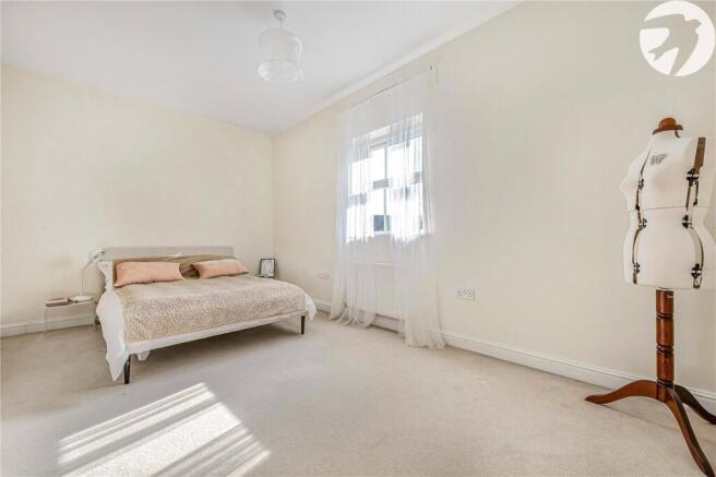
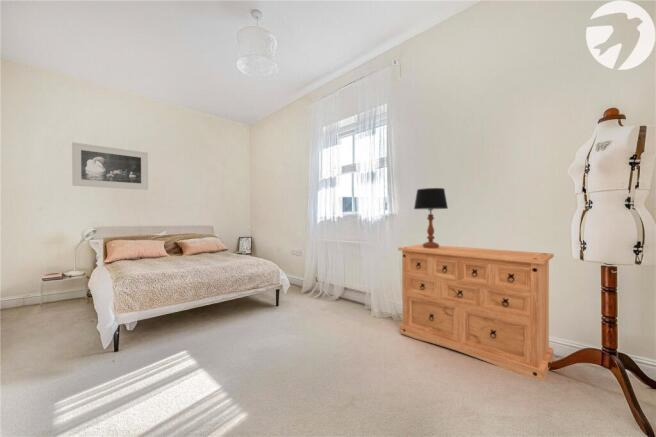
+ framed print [71,141,149,191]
+ table lamp [413,187,449,248]
+ dresser [397,243,555,382]
